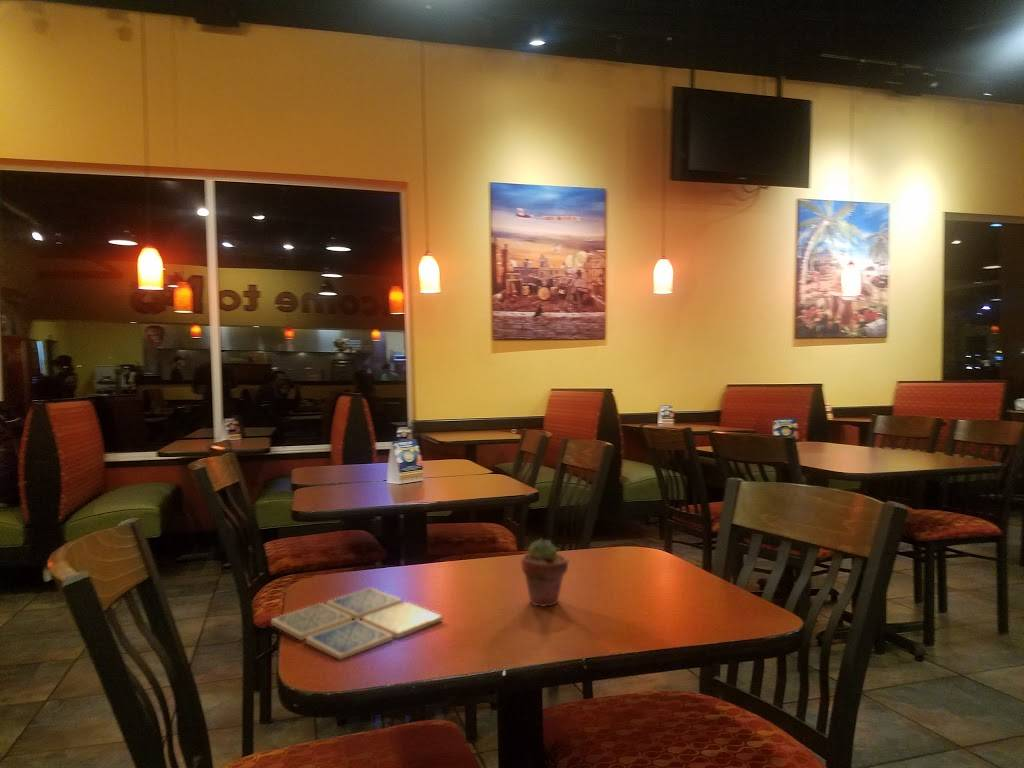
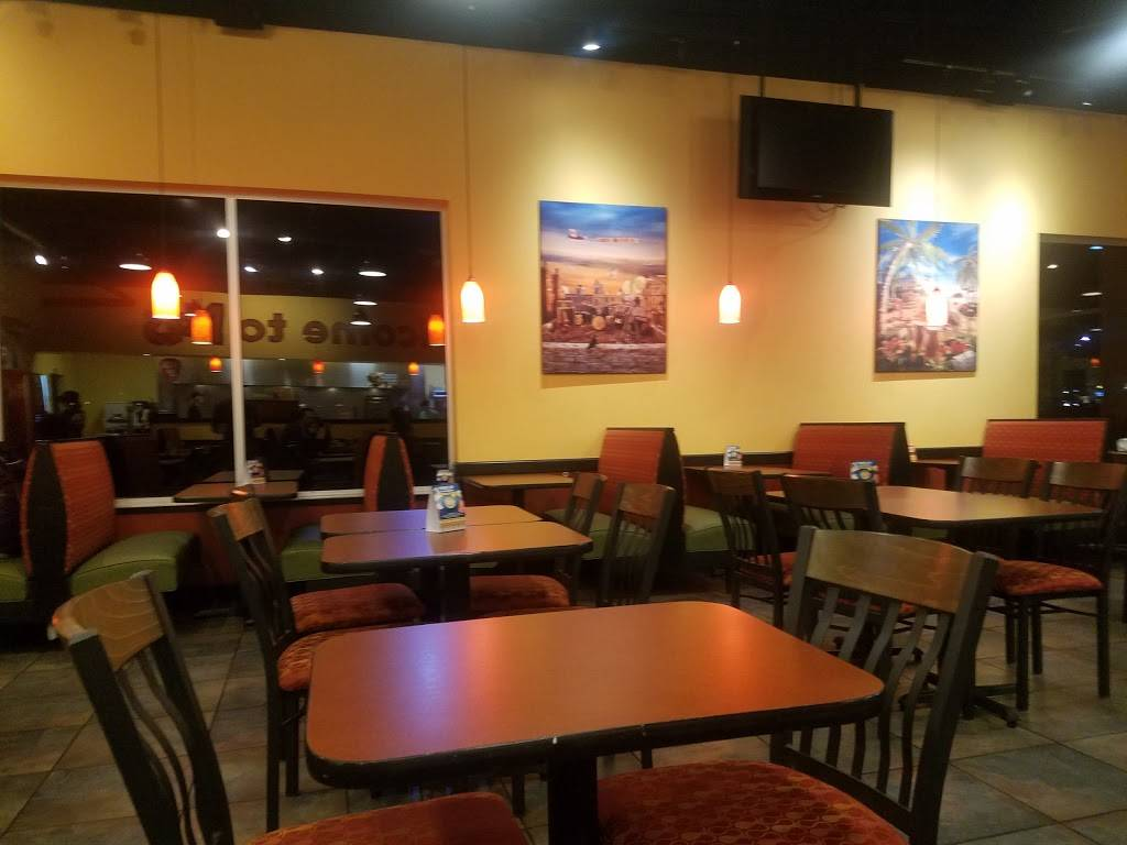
- drink coaster [270,586,444,661]
- potted succulent [520,538,569,608]
